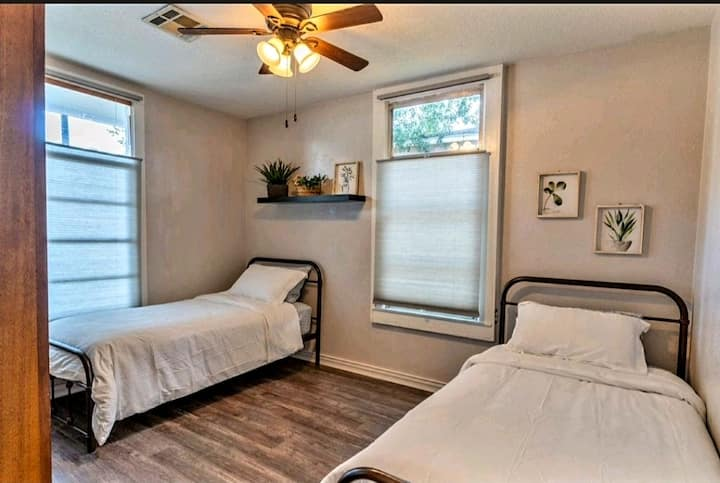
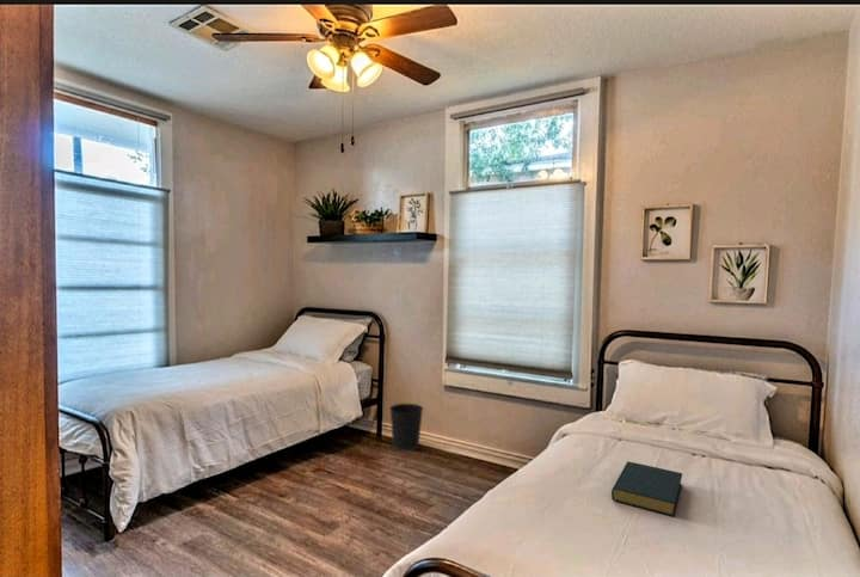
+ wastebasket [388,403,424,453]
+ hardback book [610,460,683,517]
